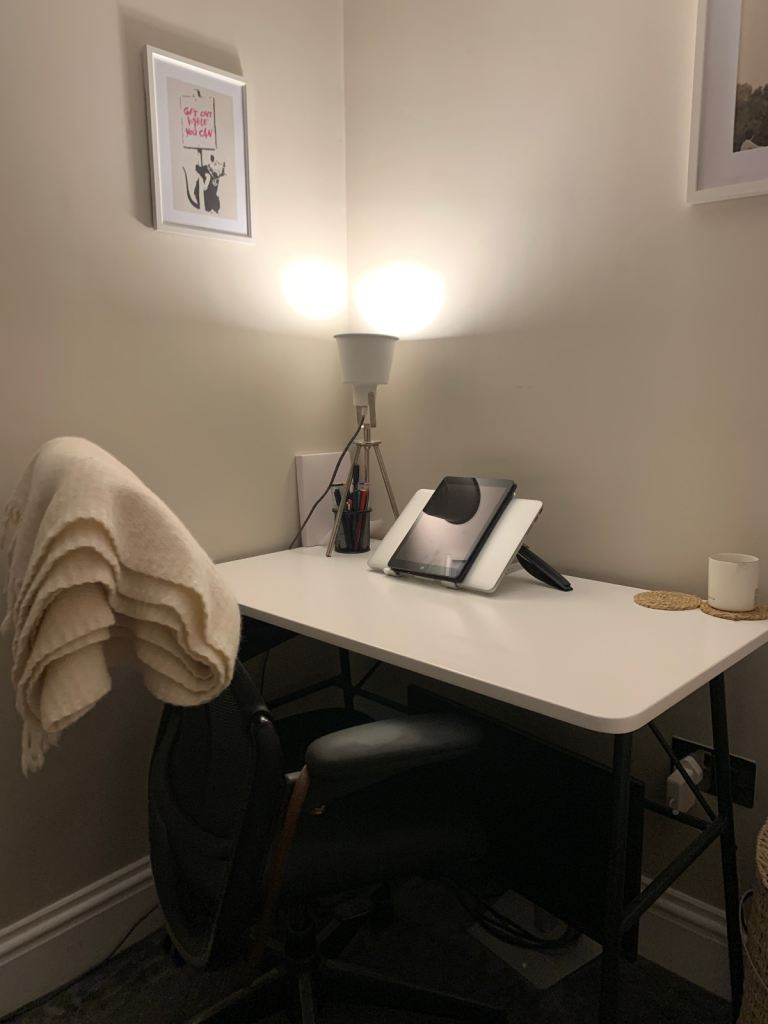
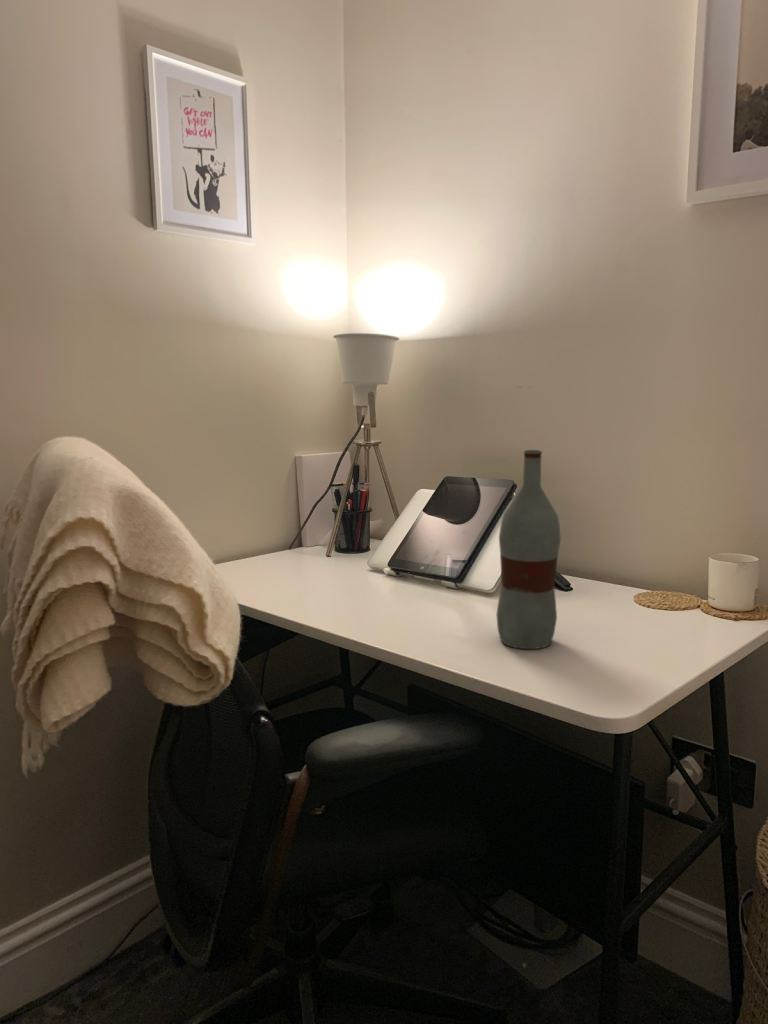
+ bottle [495,449,562,650]
